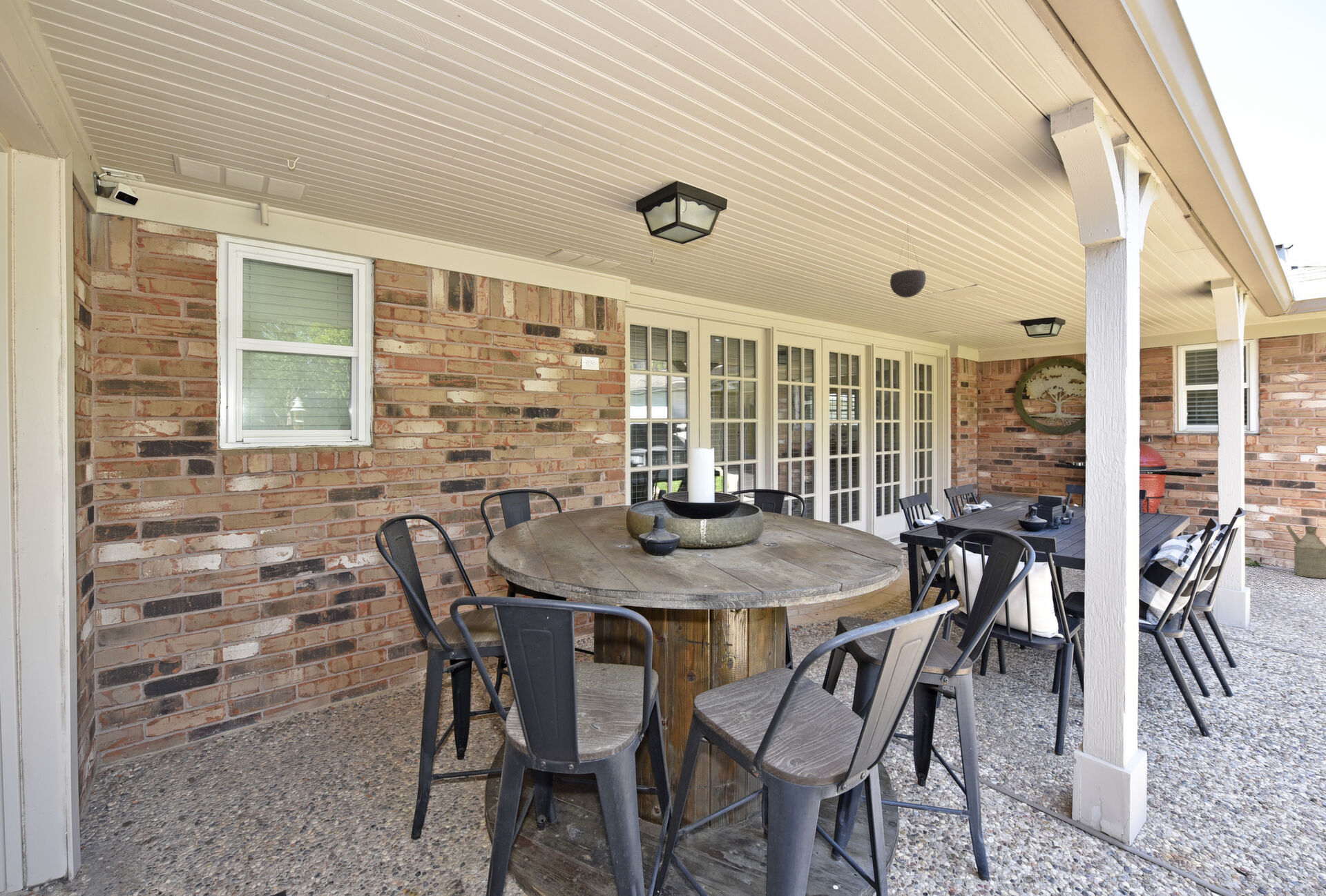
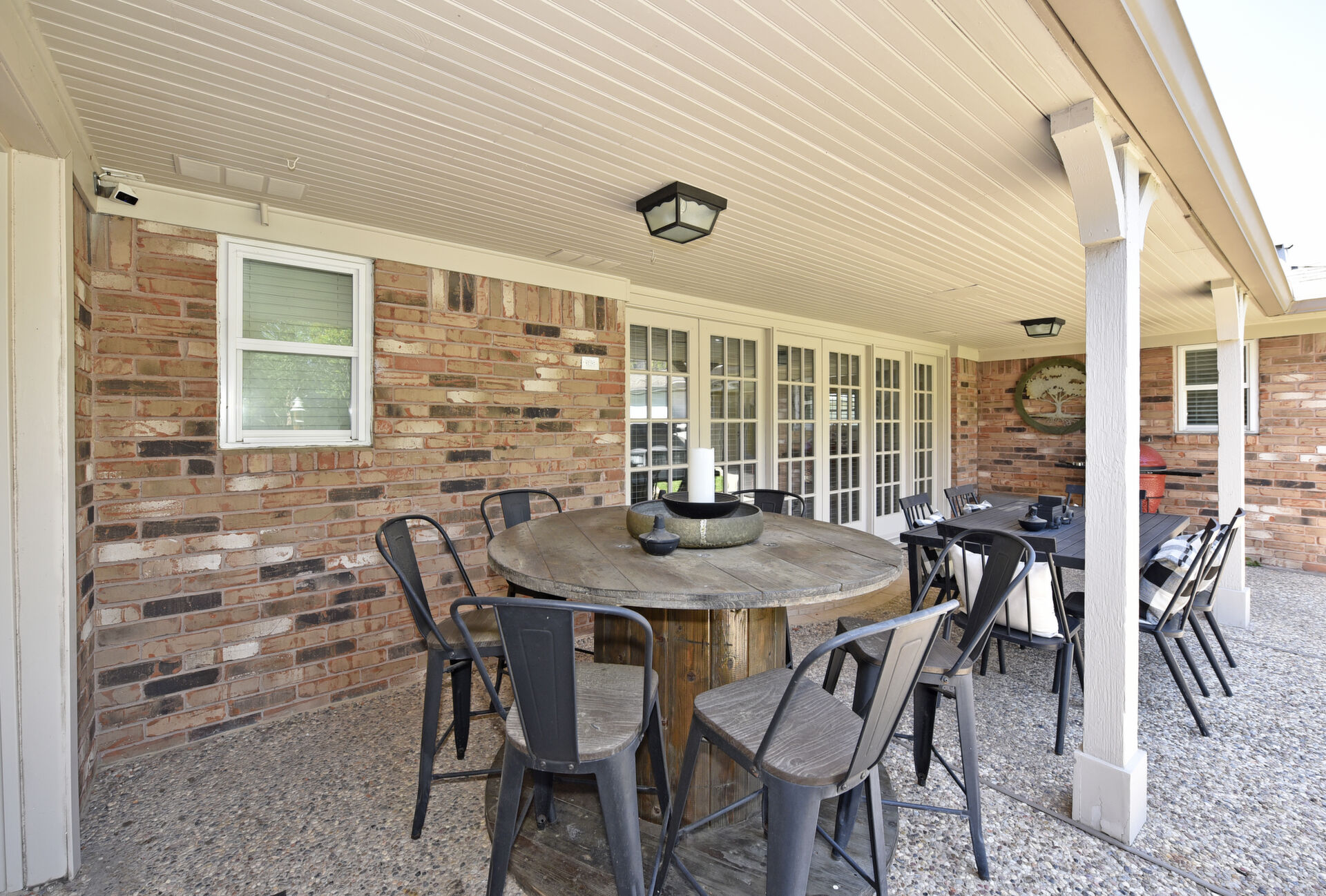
- hanging planter [890,223,927,298]
- watering can [1285,524,1326,579]
